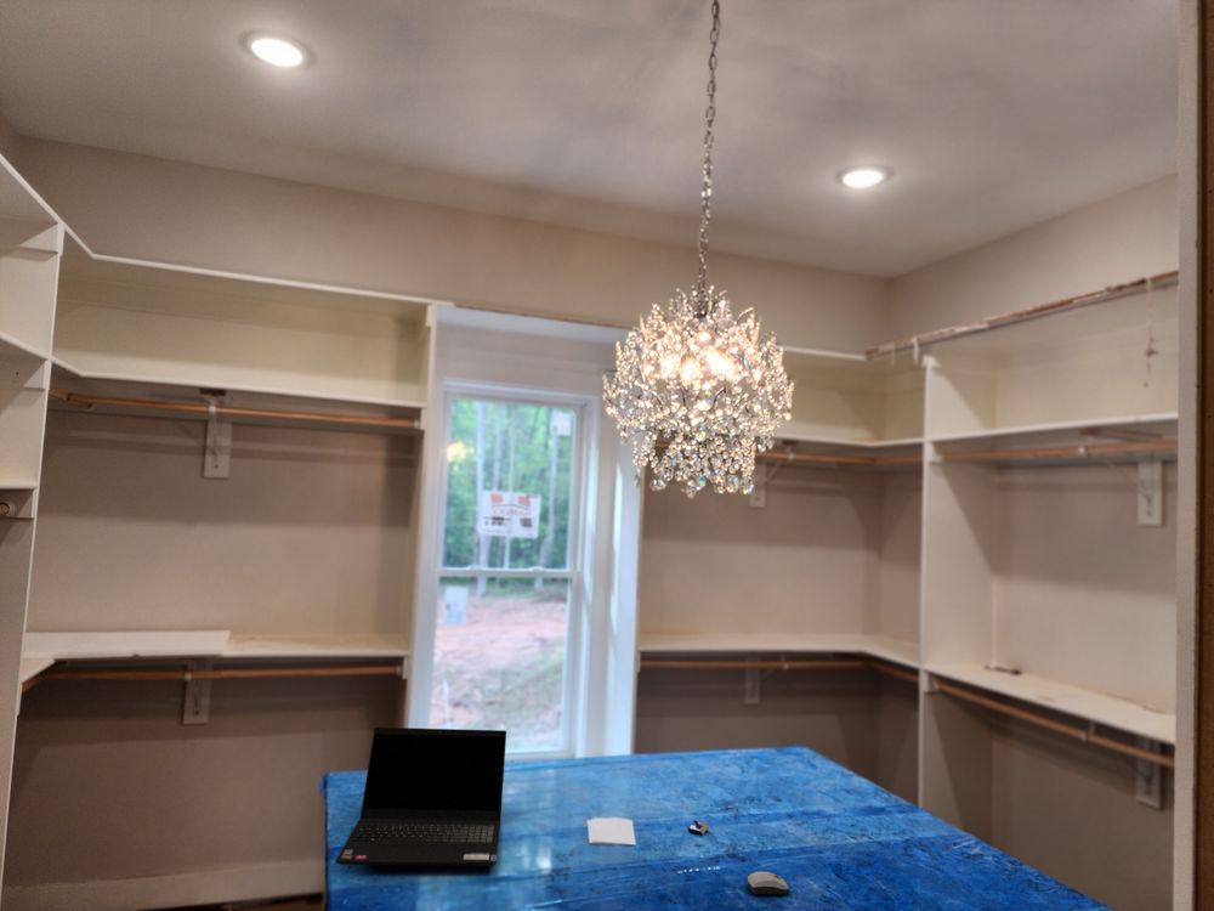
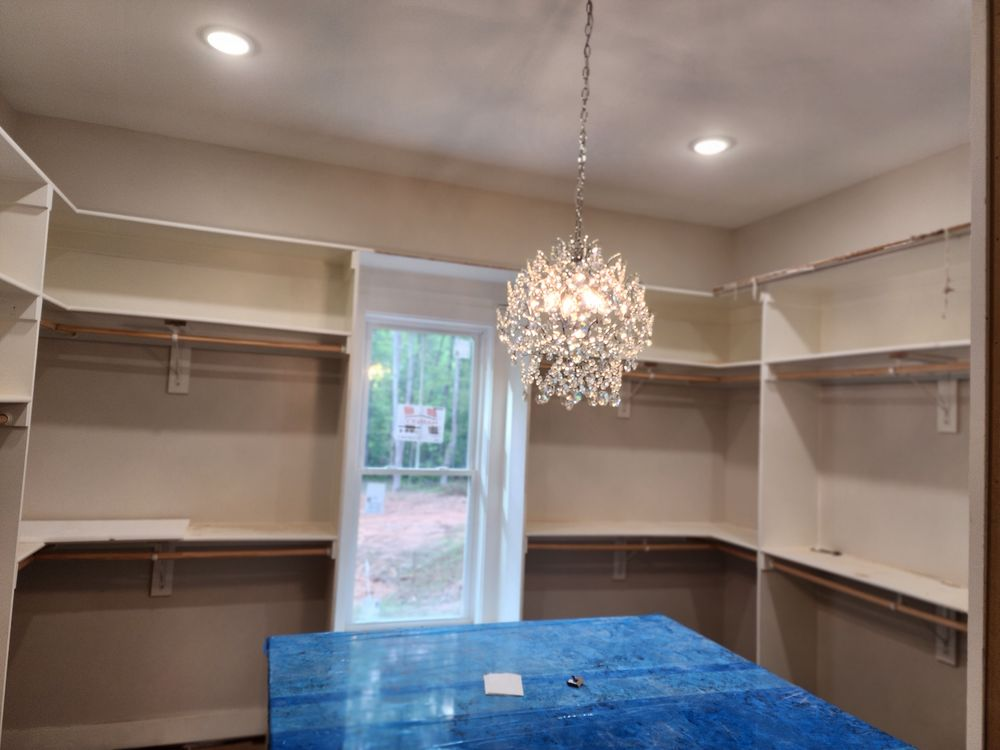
- computer mouse [747,871,790,895]
- laptop computer [335,726,507,867]
